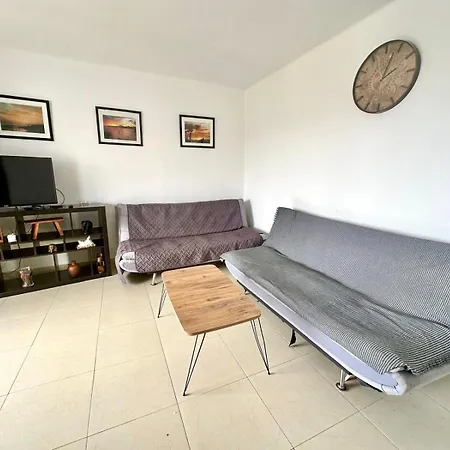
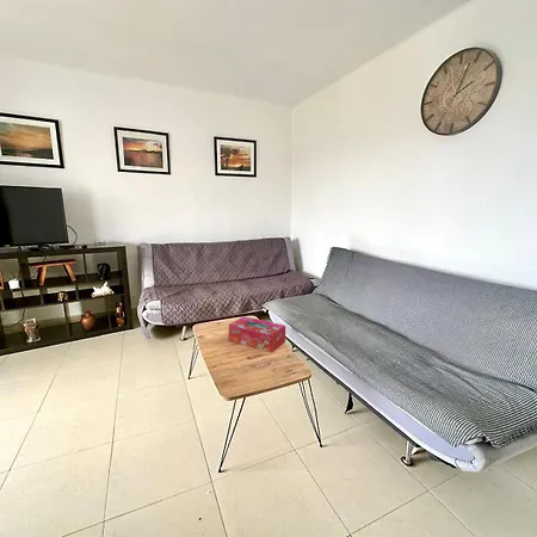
+ tissue box [228,315,286,353]
